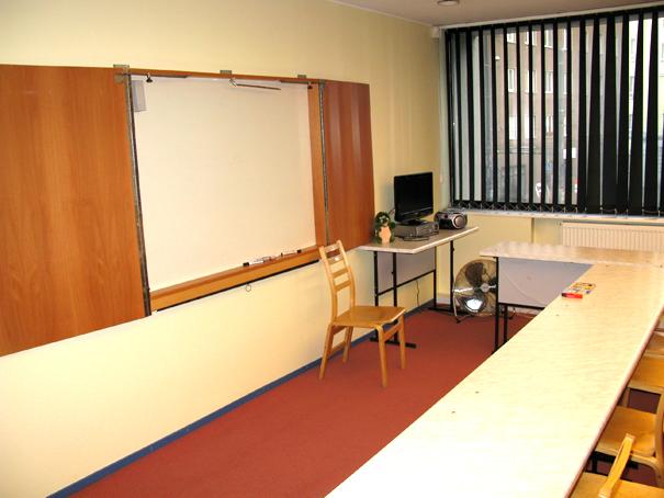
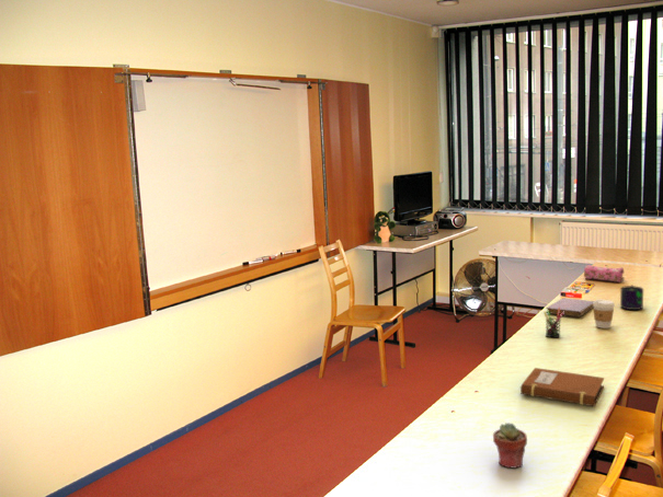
+ notebook [545,297,594,317]
+ pencil case [583,264,625,284]
+ potted succulent [492,421,528,470]
+ coffee cup [593,299,616,330]
+ notebook [518,367,605,407]
+ mug [619,284,644,311]
+ pen holder [542,308,564,338]
